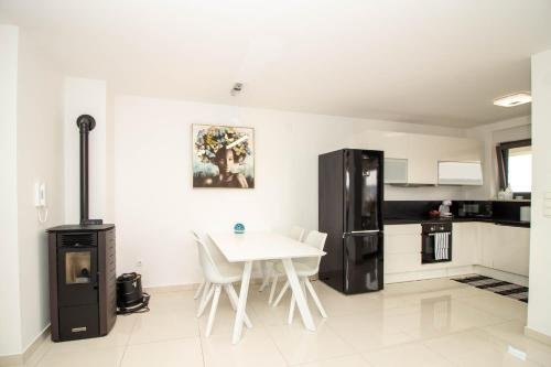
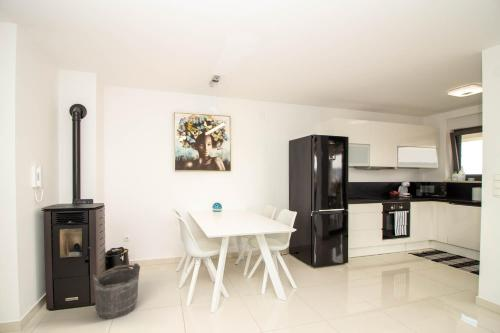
+ bucket [91,263,141,320]
